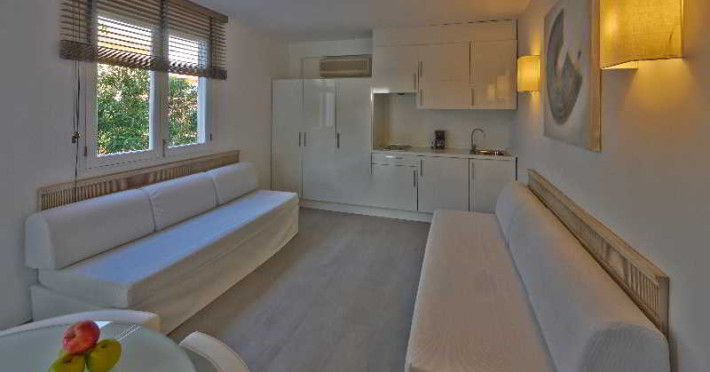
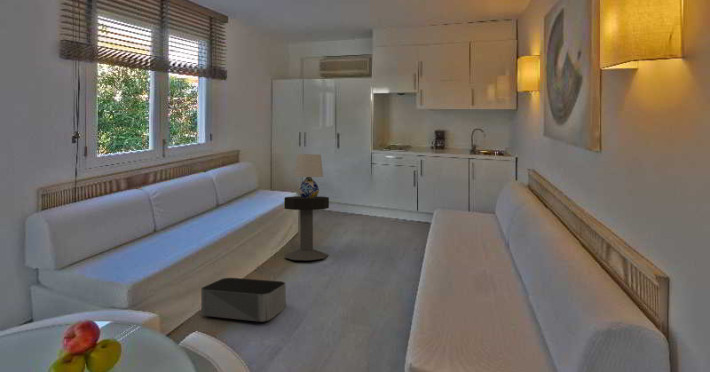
+ table lamp [293,153,324,198]
+ storage bin [200,277,287,323]
+ side table [283,195,330,261]
